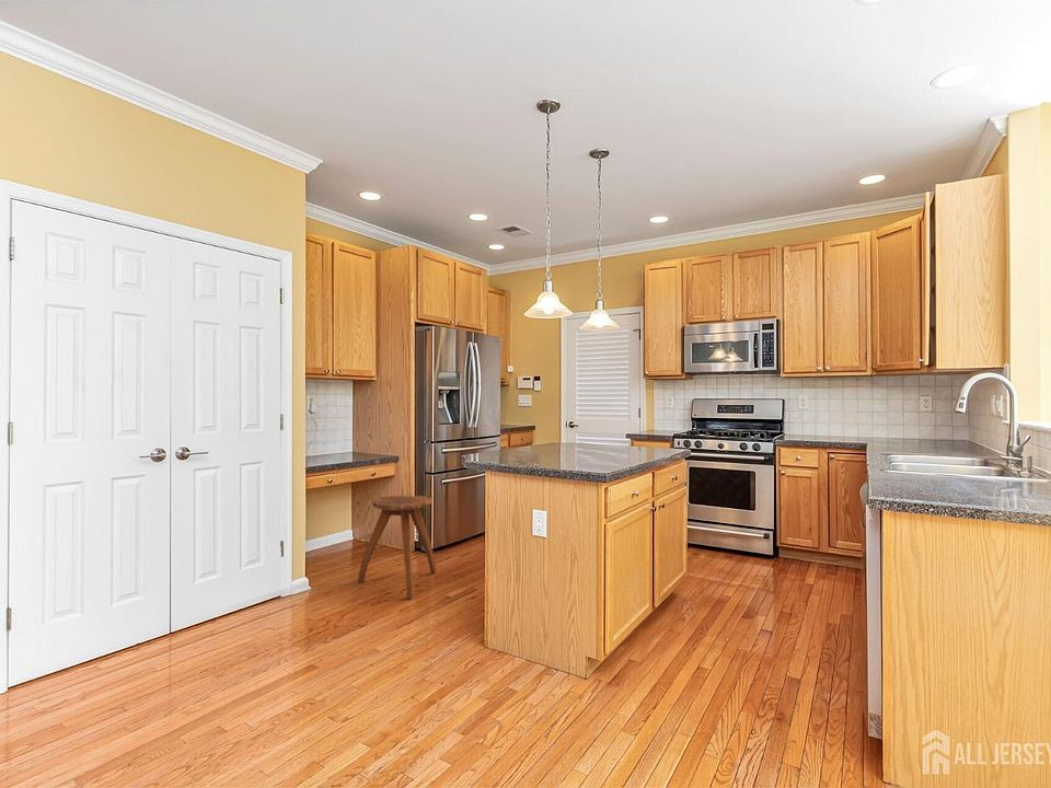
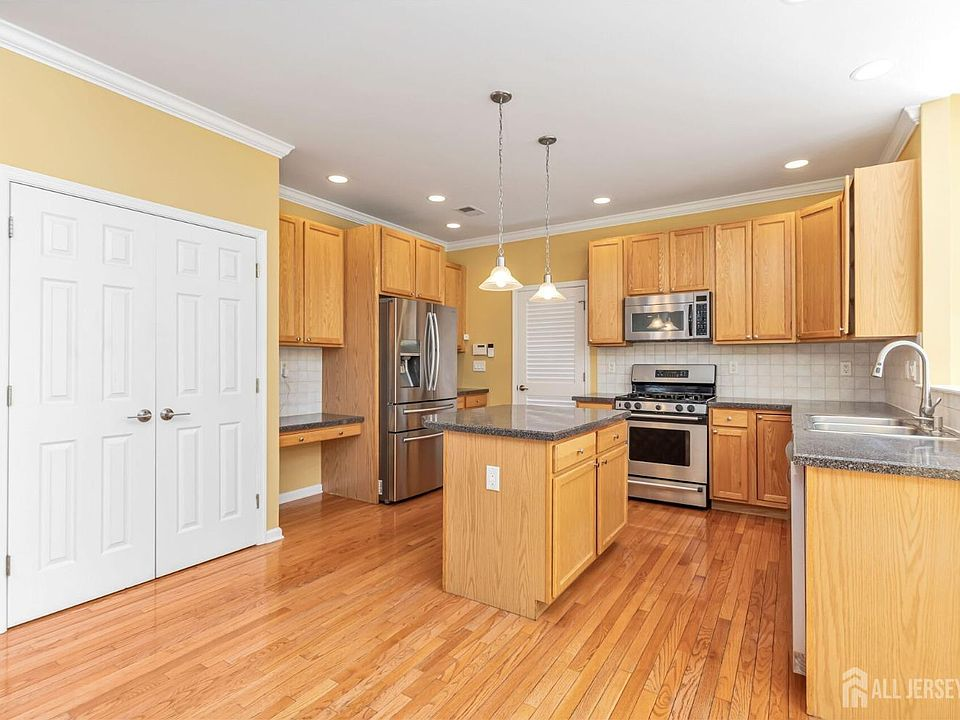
- stool [357,495,437,600]
